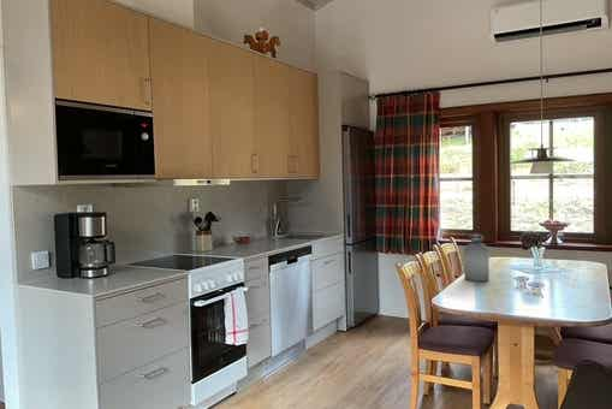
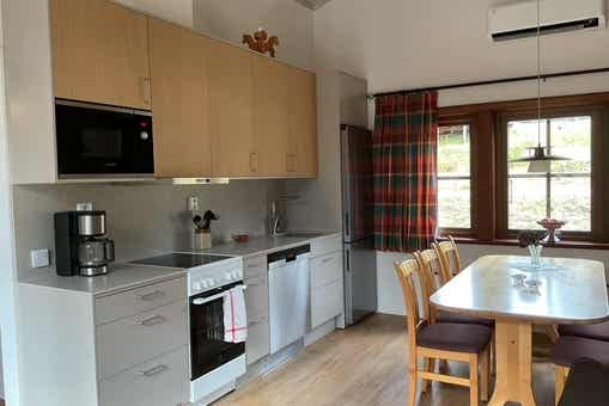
- bottle [463,232,491,283]
